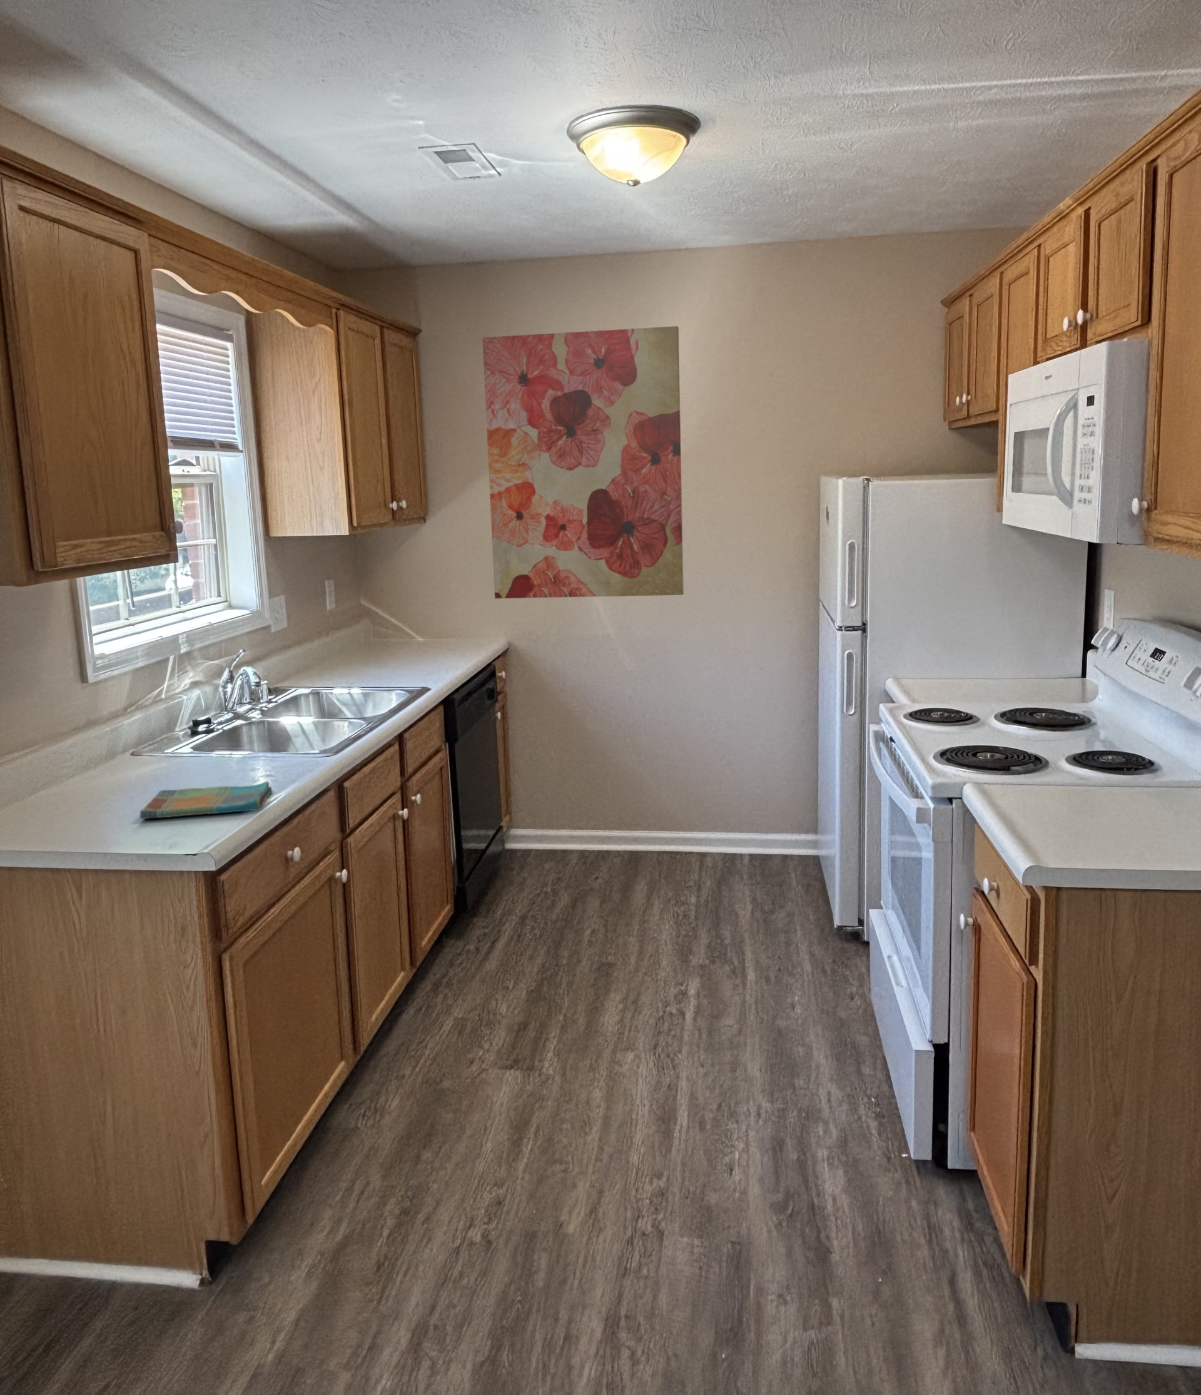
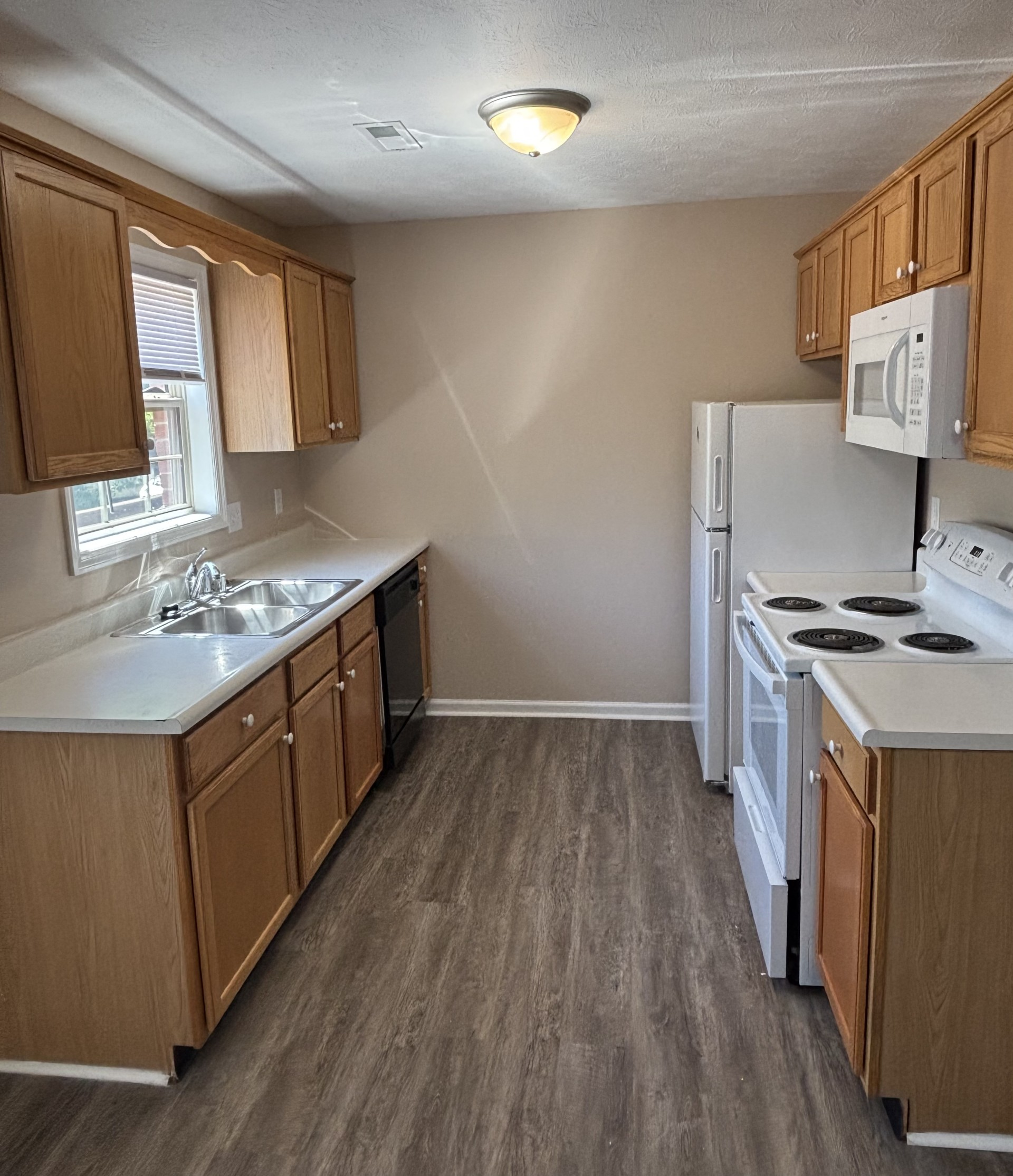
- dish towel [140,781,273,820]
- wall art [481,325,684,599]
